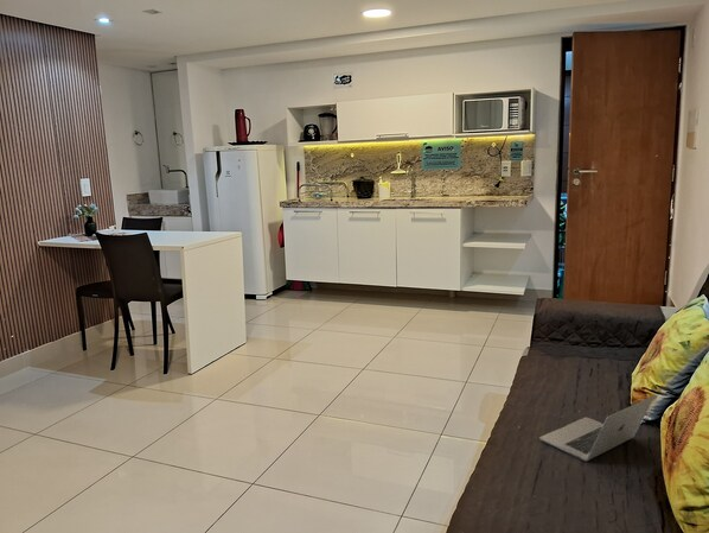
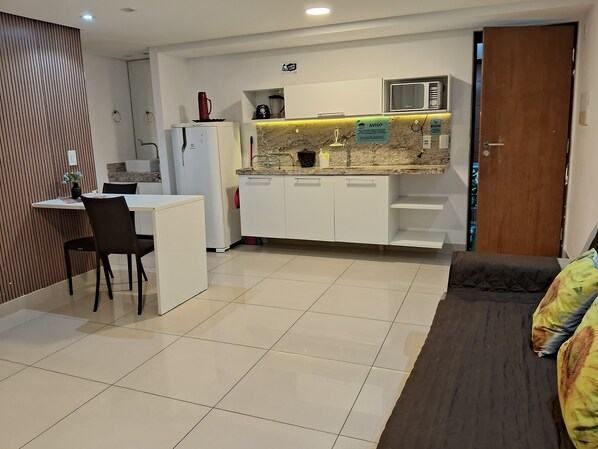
- laptop [538,394,656,462]
